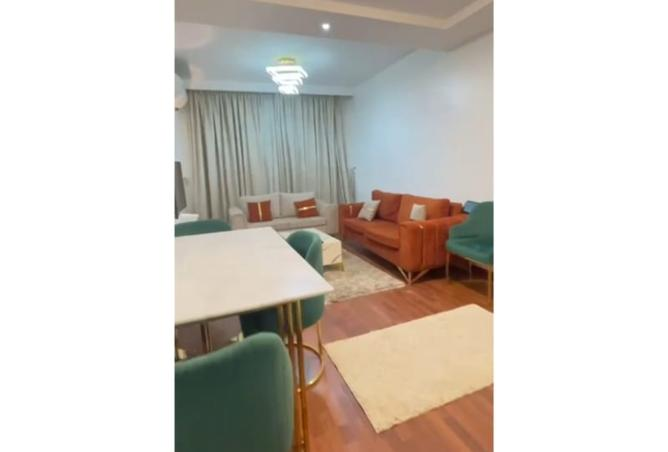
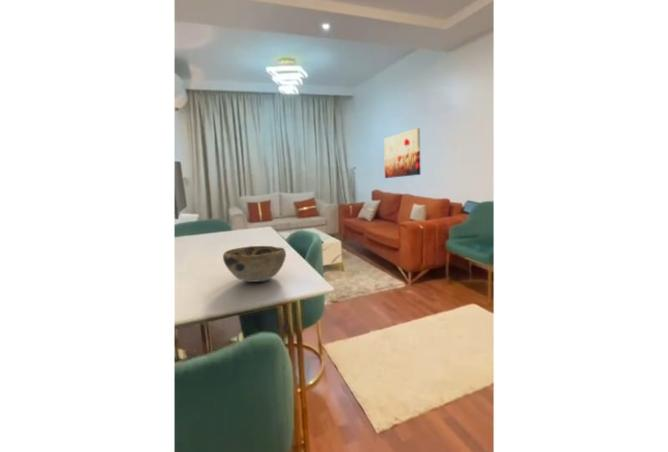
+ wall art [383,127,421,179]
+ decorative bowl [222,245,287,283]
